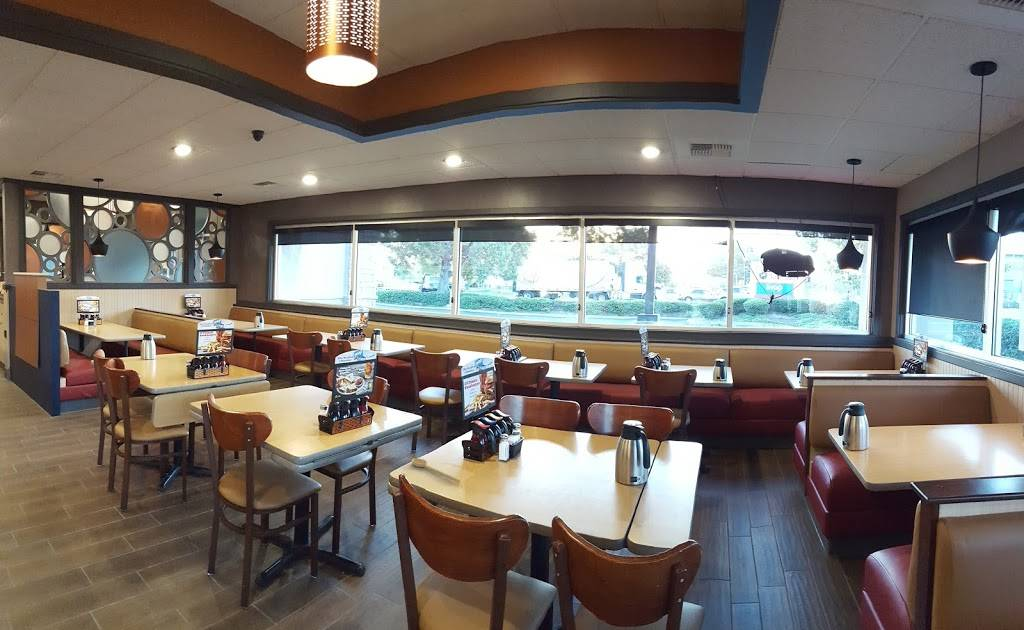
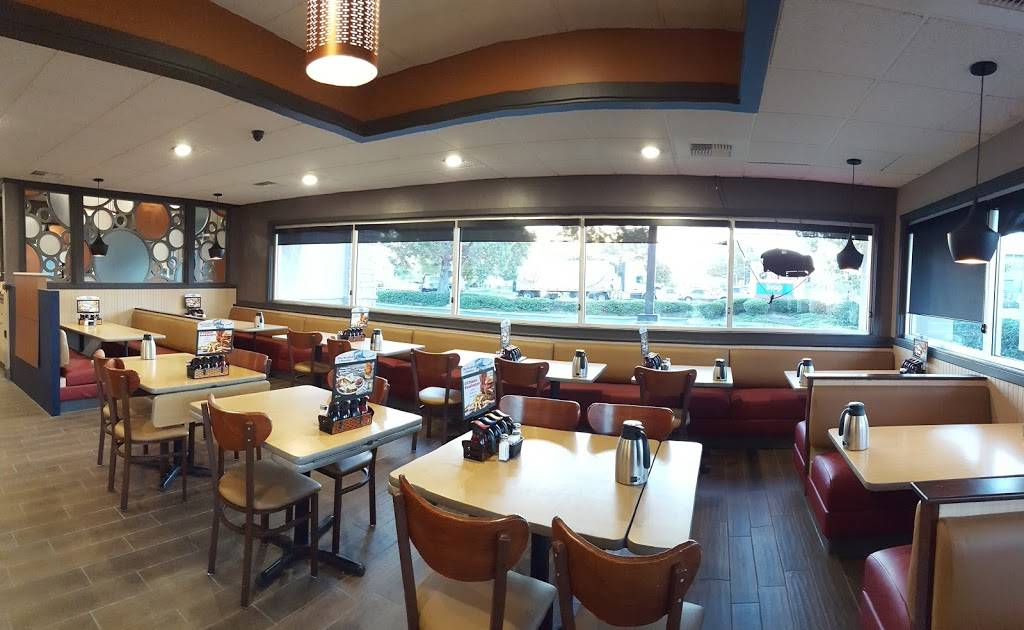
- spoon [411,457,461,484]
